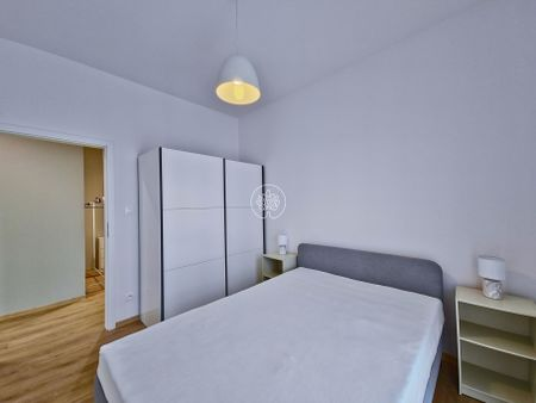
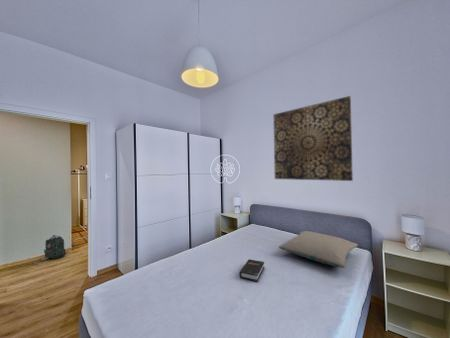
+ pillow [278,230,359,269]
+ backpack [33,234,74,266]
+ hardback book [238,258,265,283]
+ wall art [273,95,354,182]
